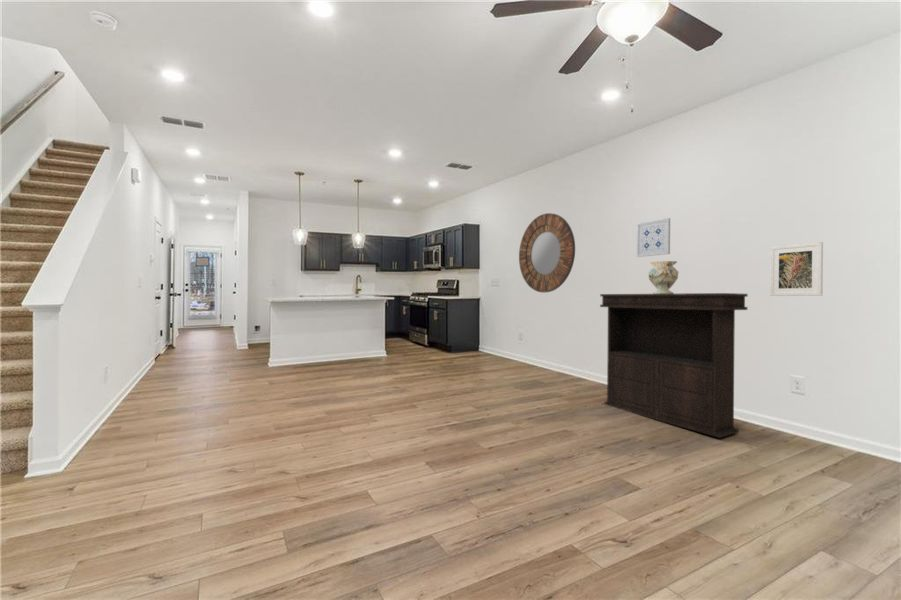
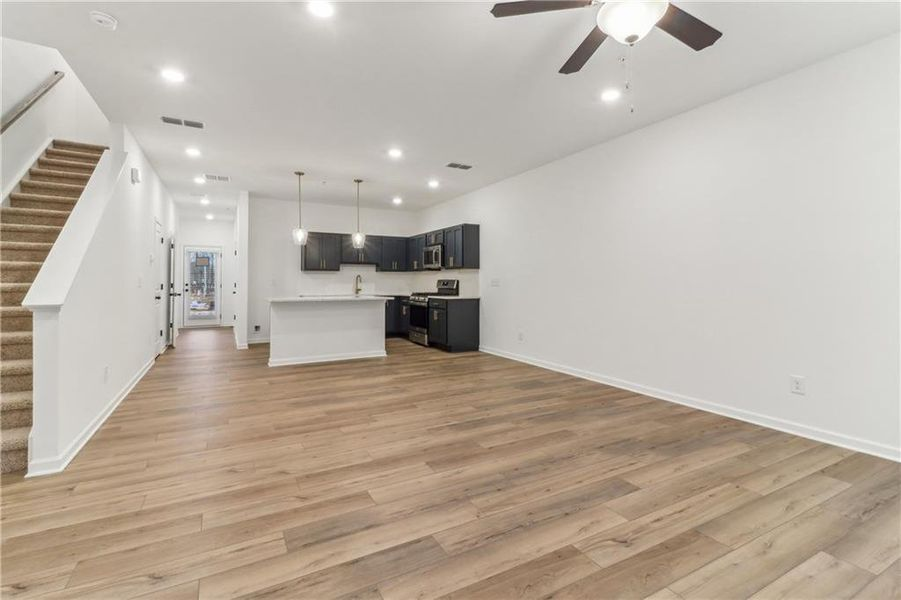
- decorative vase [648,260,679,294]
- console table [599,292,749,439]
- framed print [769,241,824,297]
- home mirror [518,212,576,293]
- wall art [636,217,671,258]
